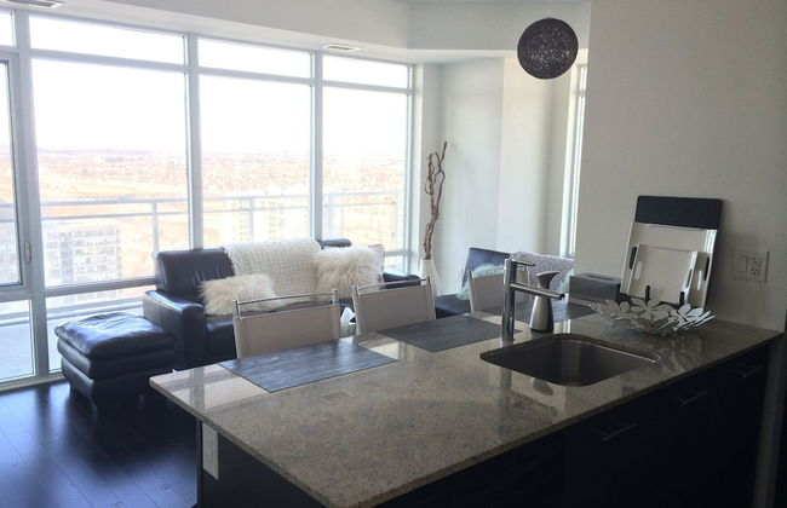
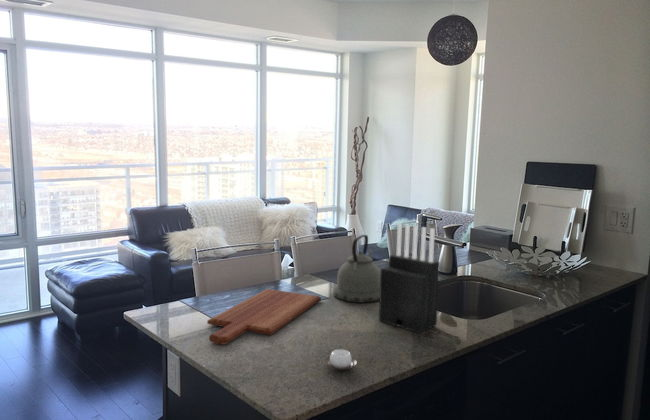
+ kettle [332,234,381,303]
+ cup [323,349,358,371]
+ knife block [378,222,441,334]
+ cutting board [206,288,322,345]
